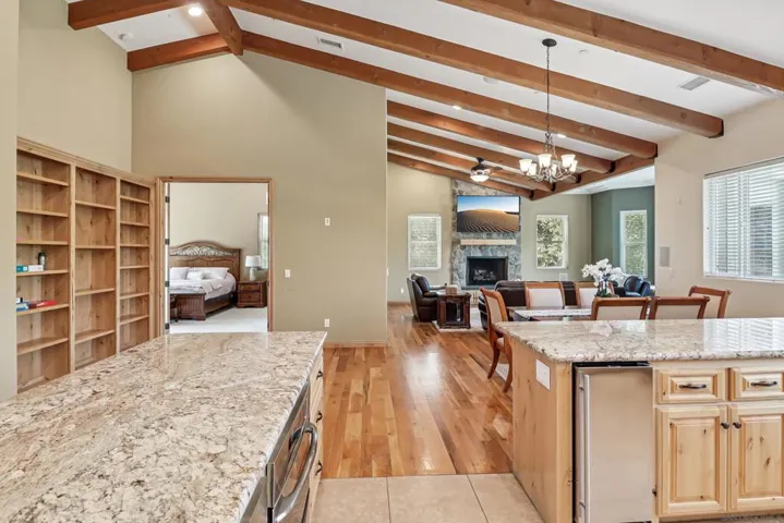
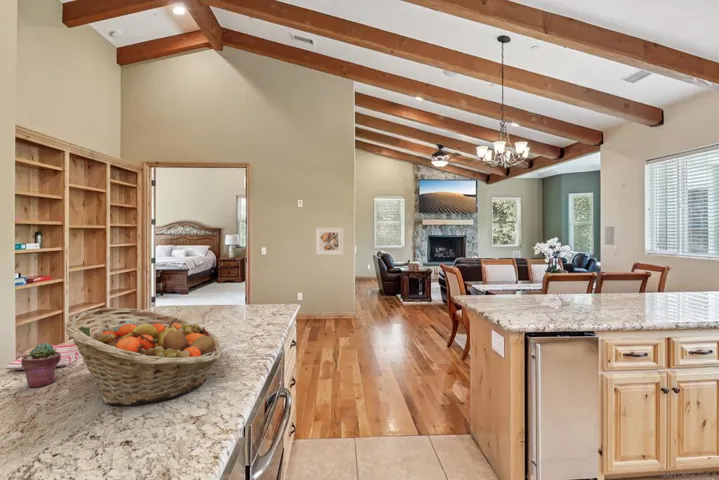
+ fruit basket [64,307,223,406]
+ potted succulent [21,342,61,388]
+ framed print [315,227,344,256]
+ dish towel [5,343,82,371]
